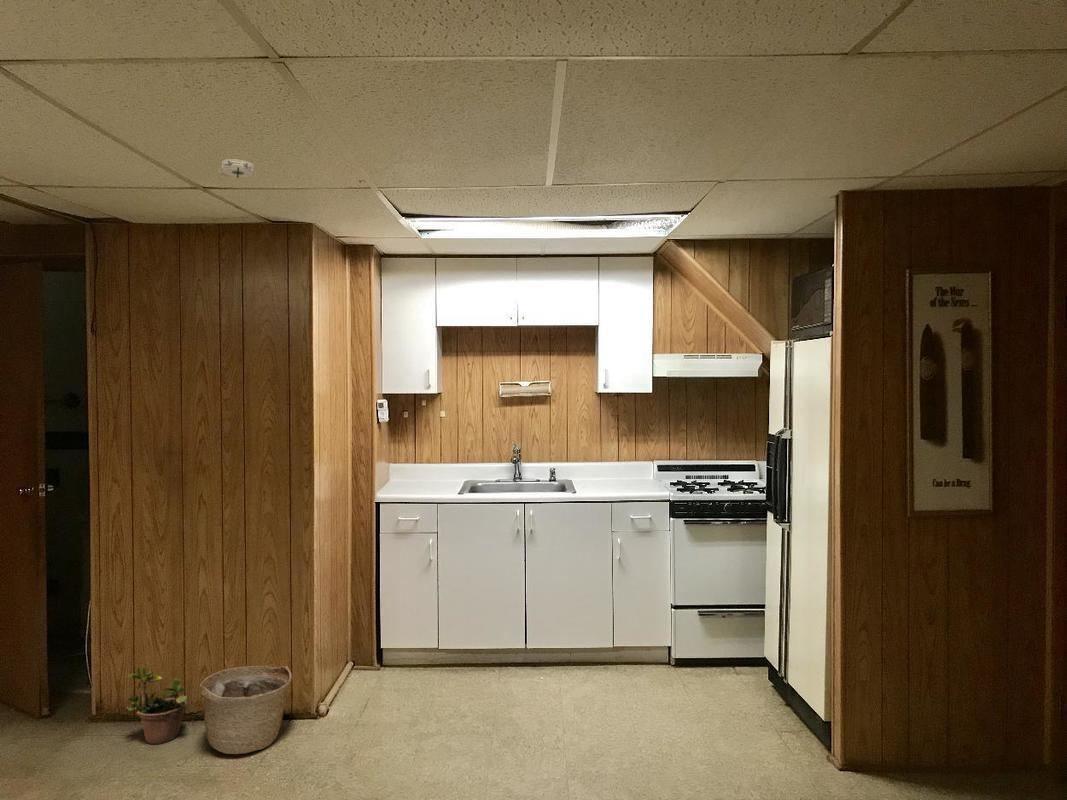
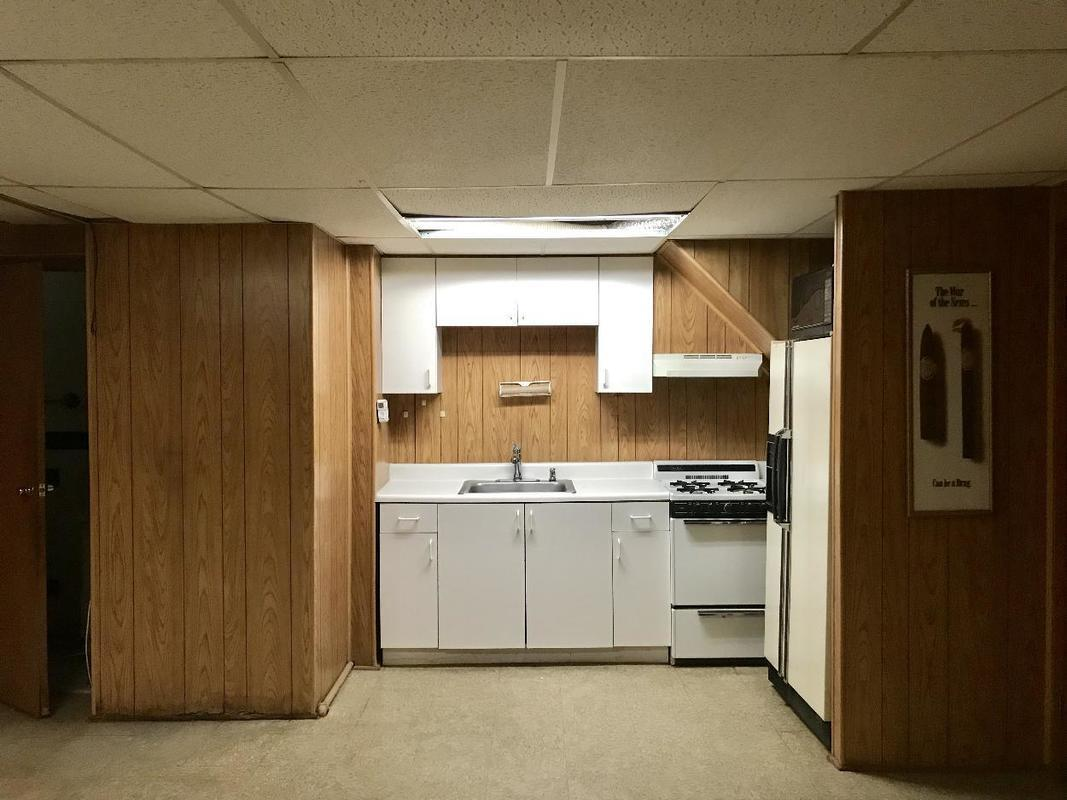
- basket [199,665,293,755]
- smoke detector [215,158,258,179]
- potted plant [124,661,188,745]
